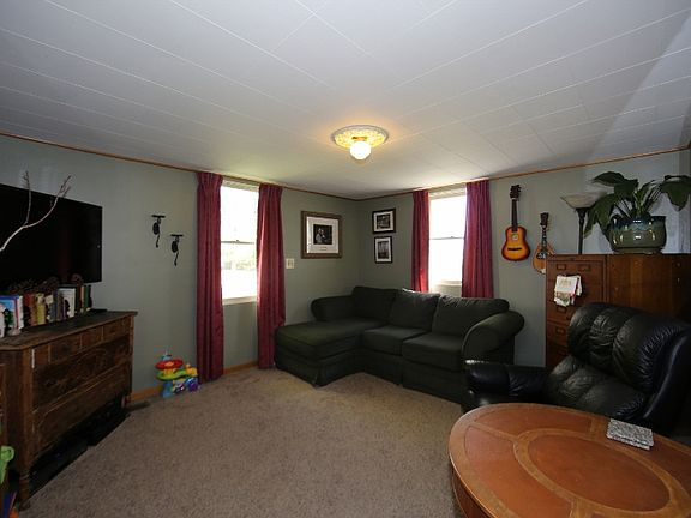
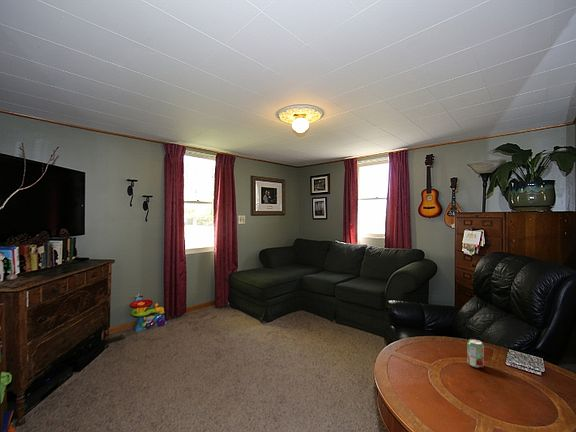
+ beverage can [466,338,485,369]
